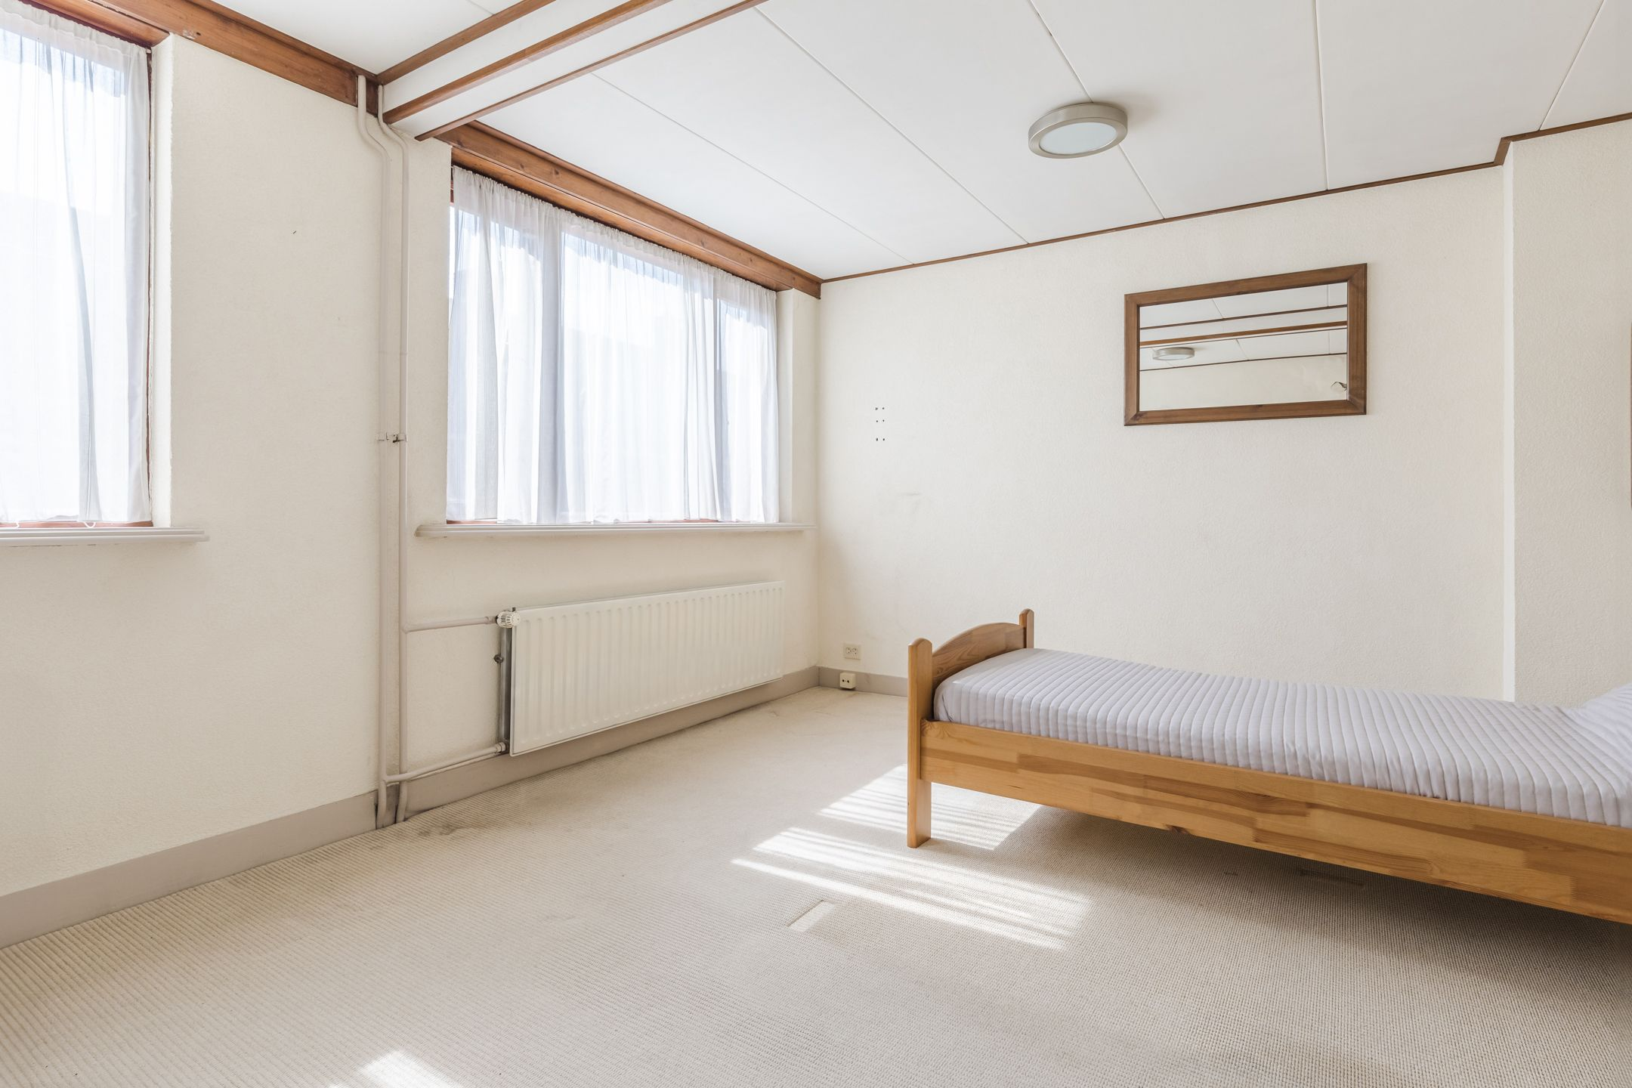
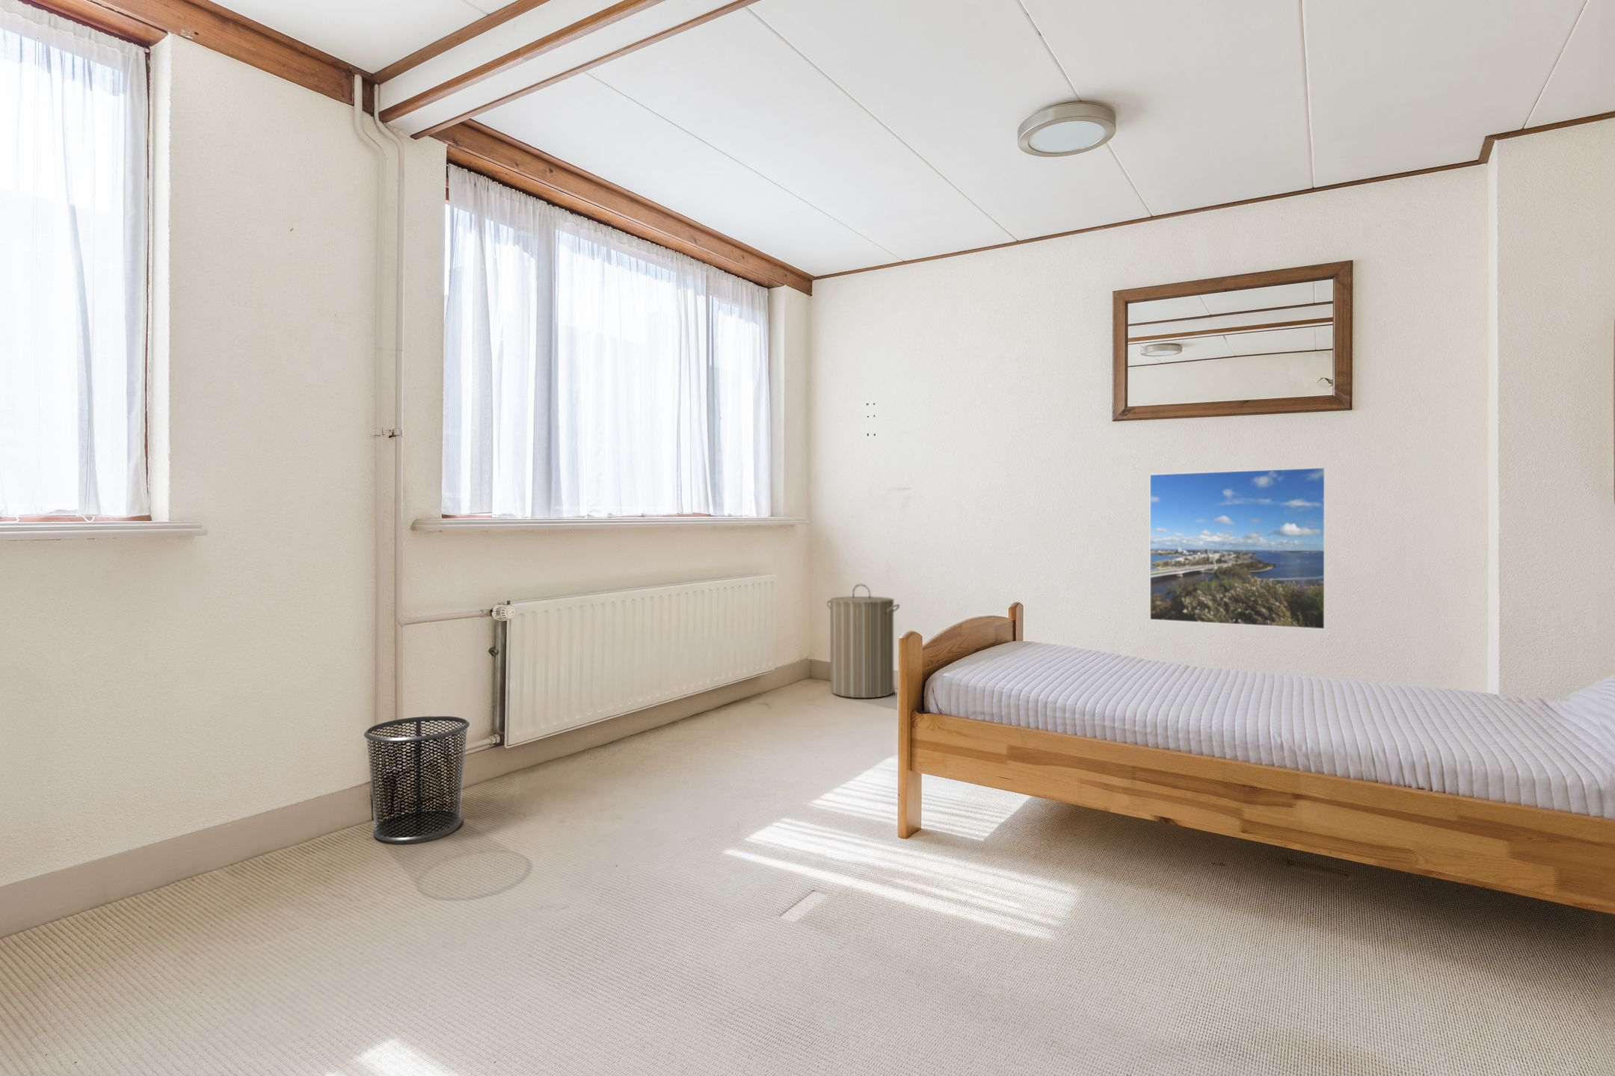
+ waste bin [363,715,470,843]
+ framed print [1149,466,1325,630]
+ laundry hamper [827,582,900,699]
